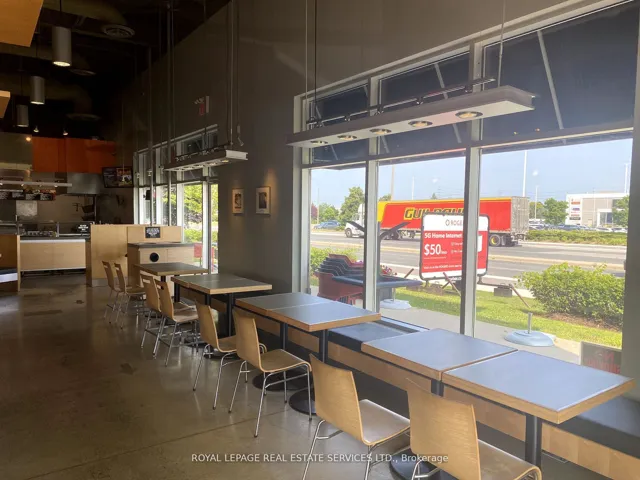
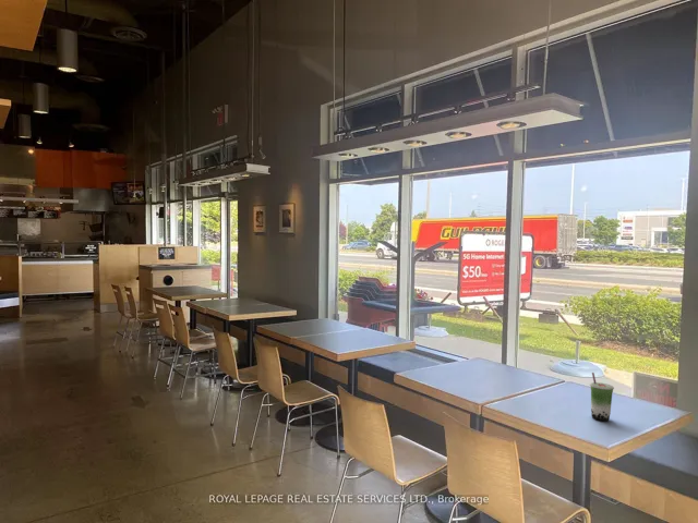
+ beverage cup [589,372,615,422]
